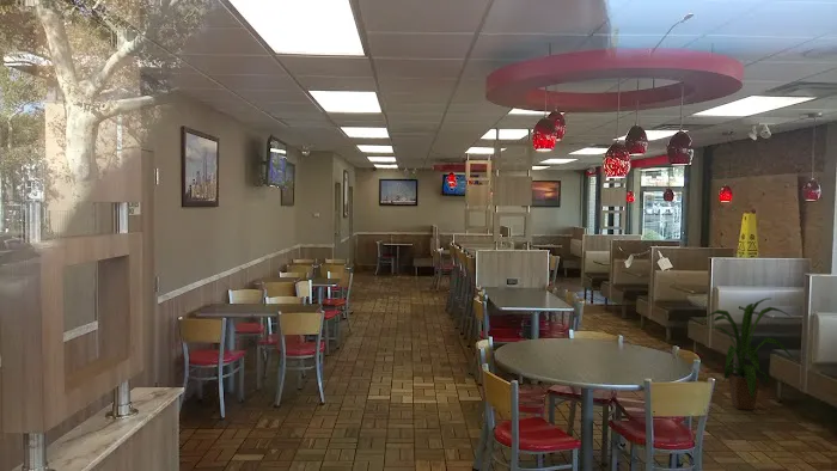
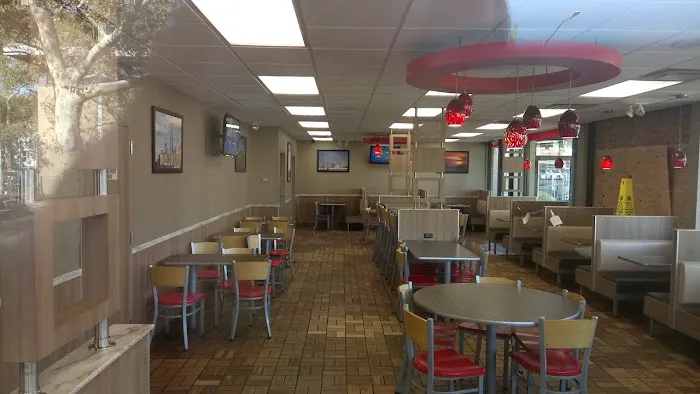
- house plant [697,296,794,411]
